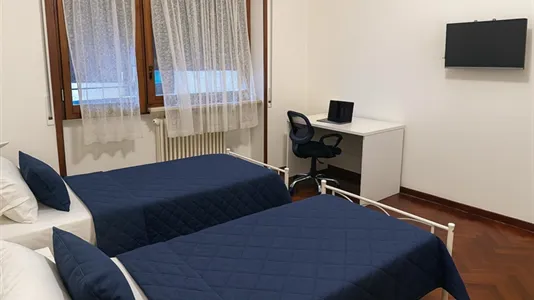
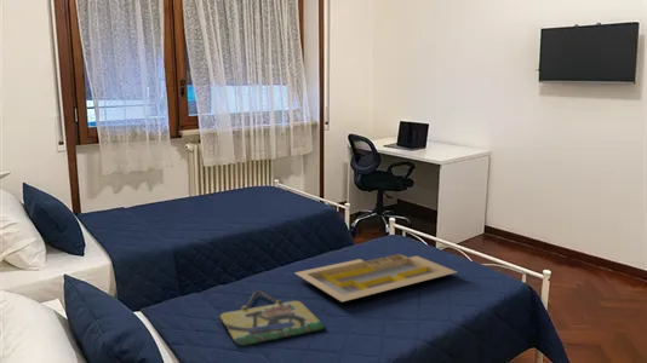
+ serving tray [293,253,458,302]
+ home sign [219,289,326,347]
